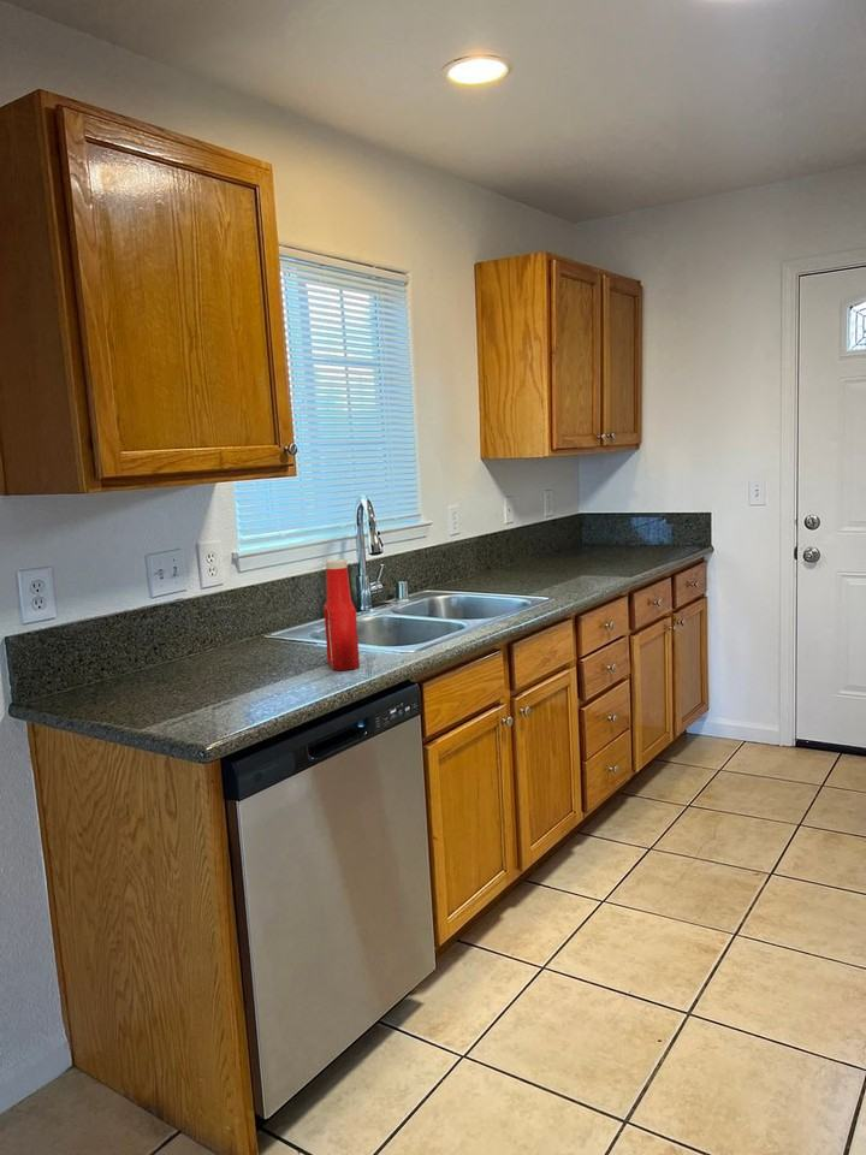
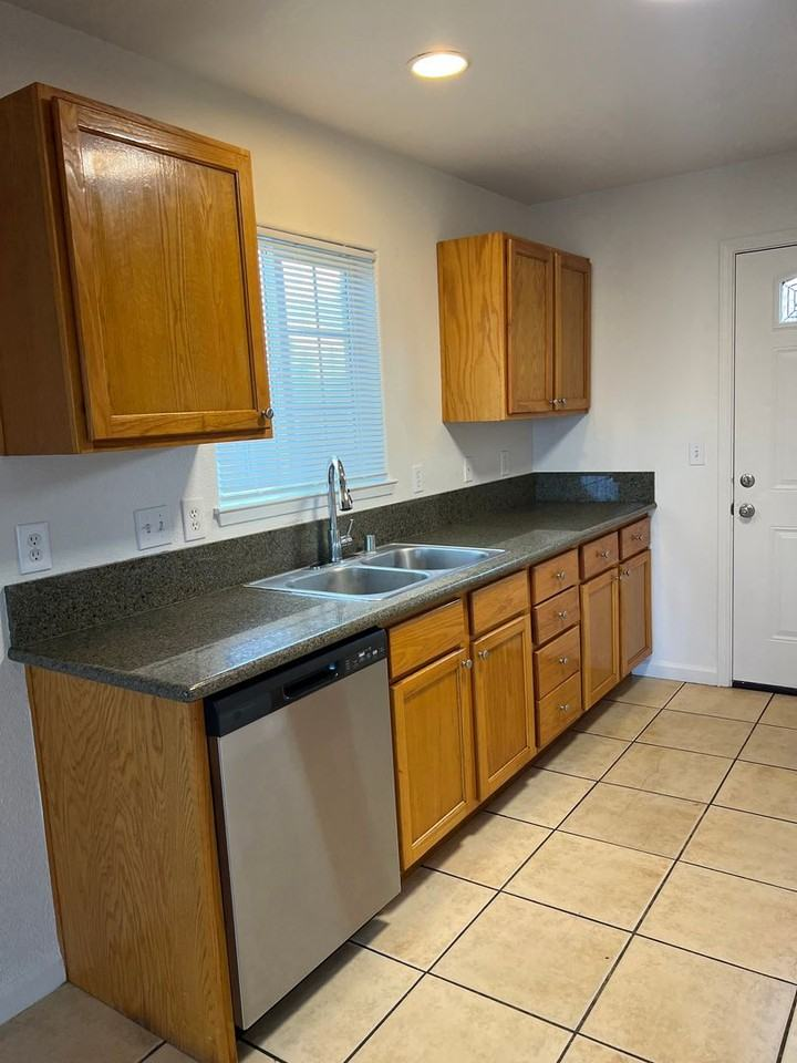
- soap bottle [322,558,361,671]
